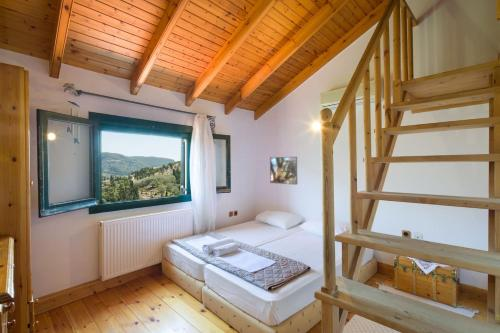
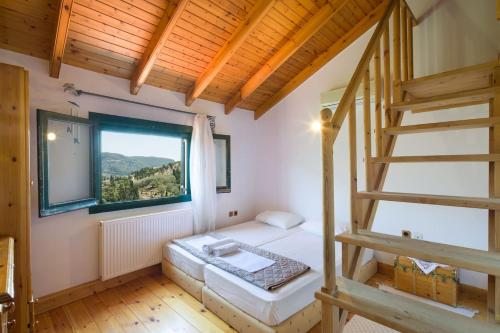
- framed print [269,156,298,186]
